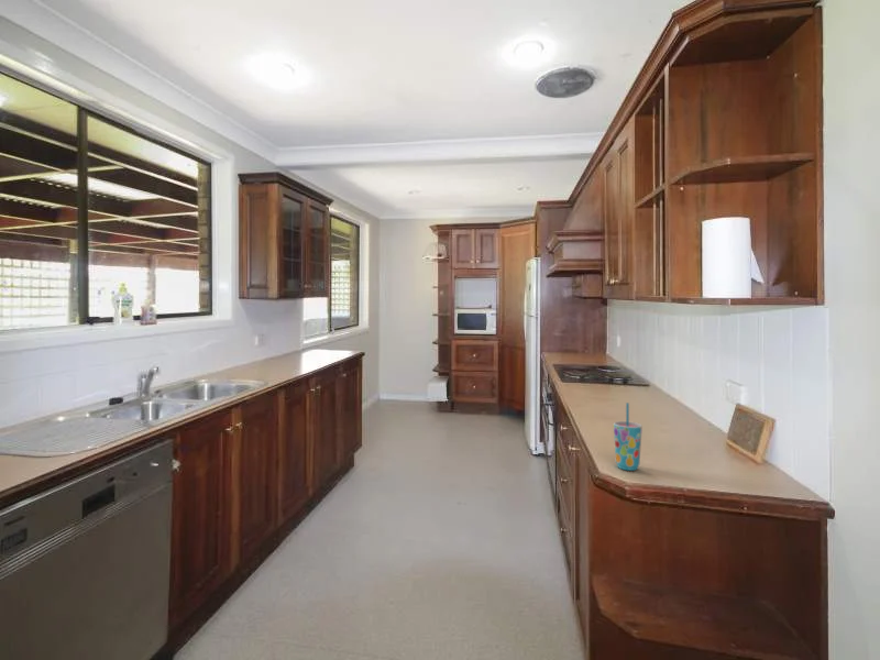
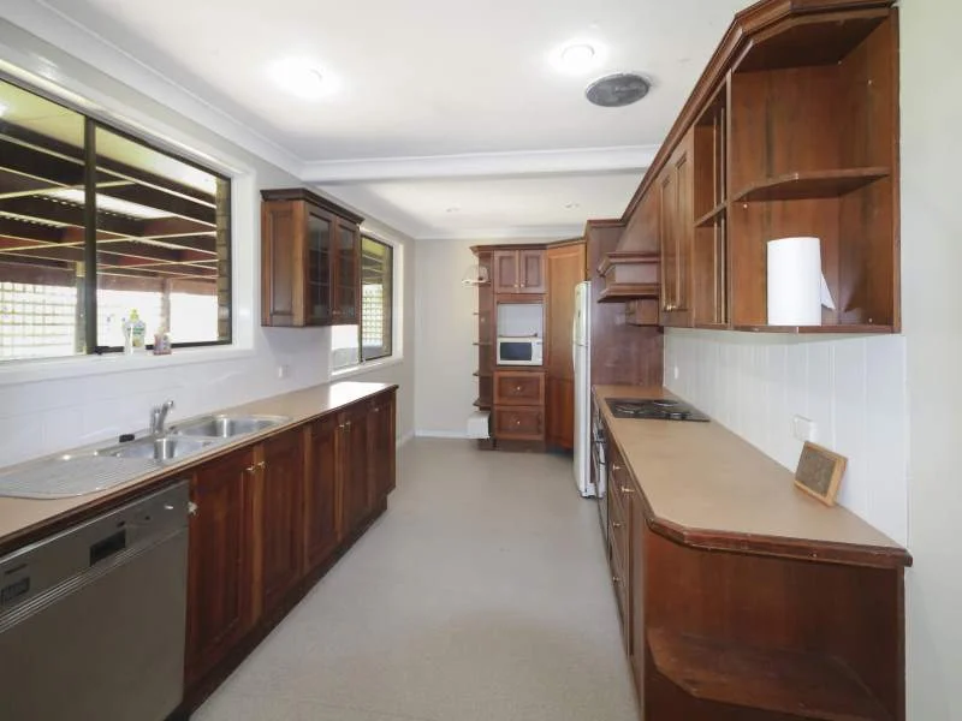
- cup [613,402,644,472]
